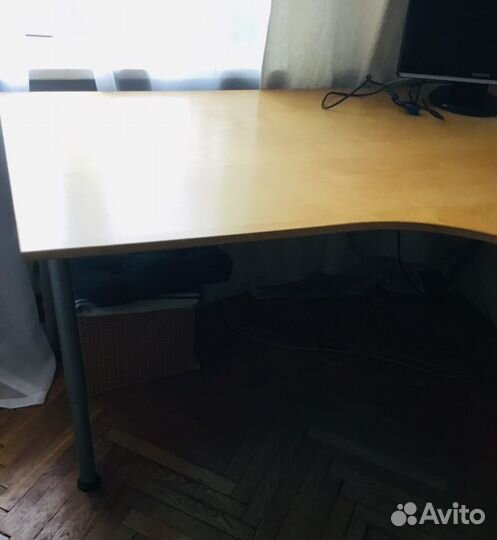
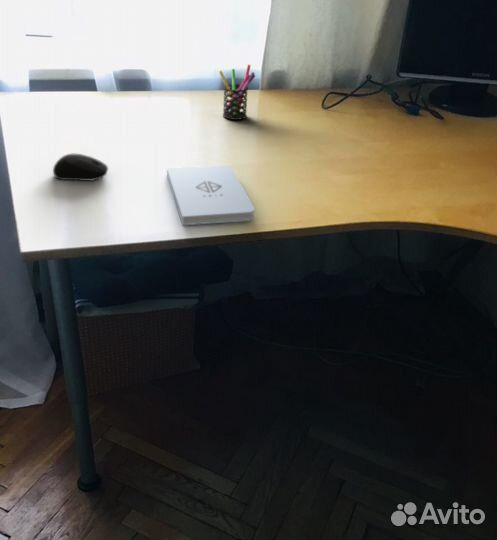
+ notepad [166,165,256,226]
+ computer mouse [52,153,109,182]
+ pen holder [218,64,256,121]
